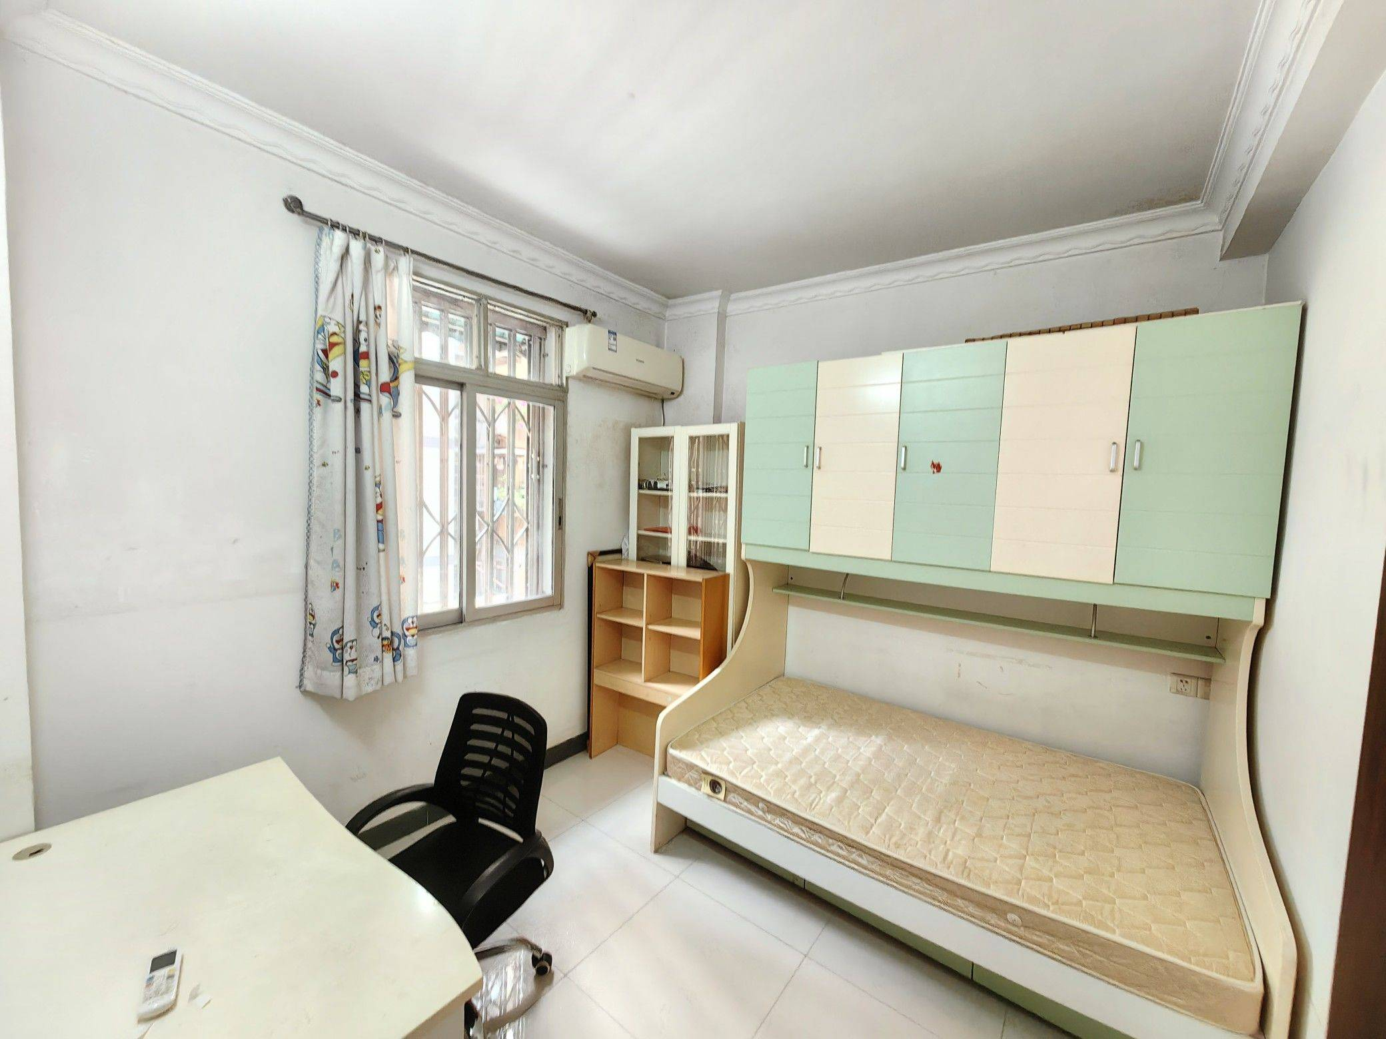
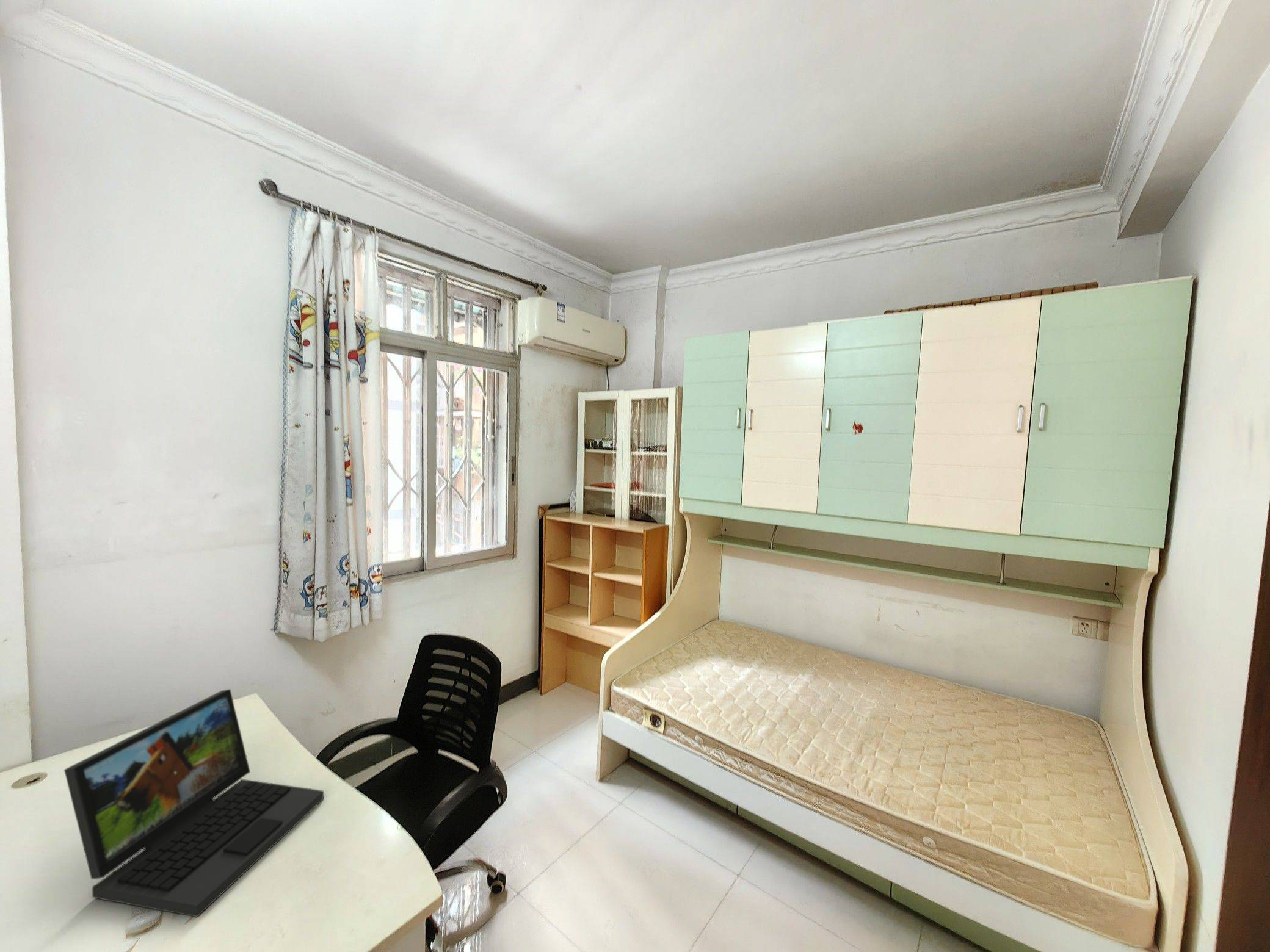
+ laptop [64,688,324,918]
